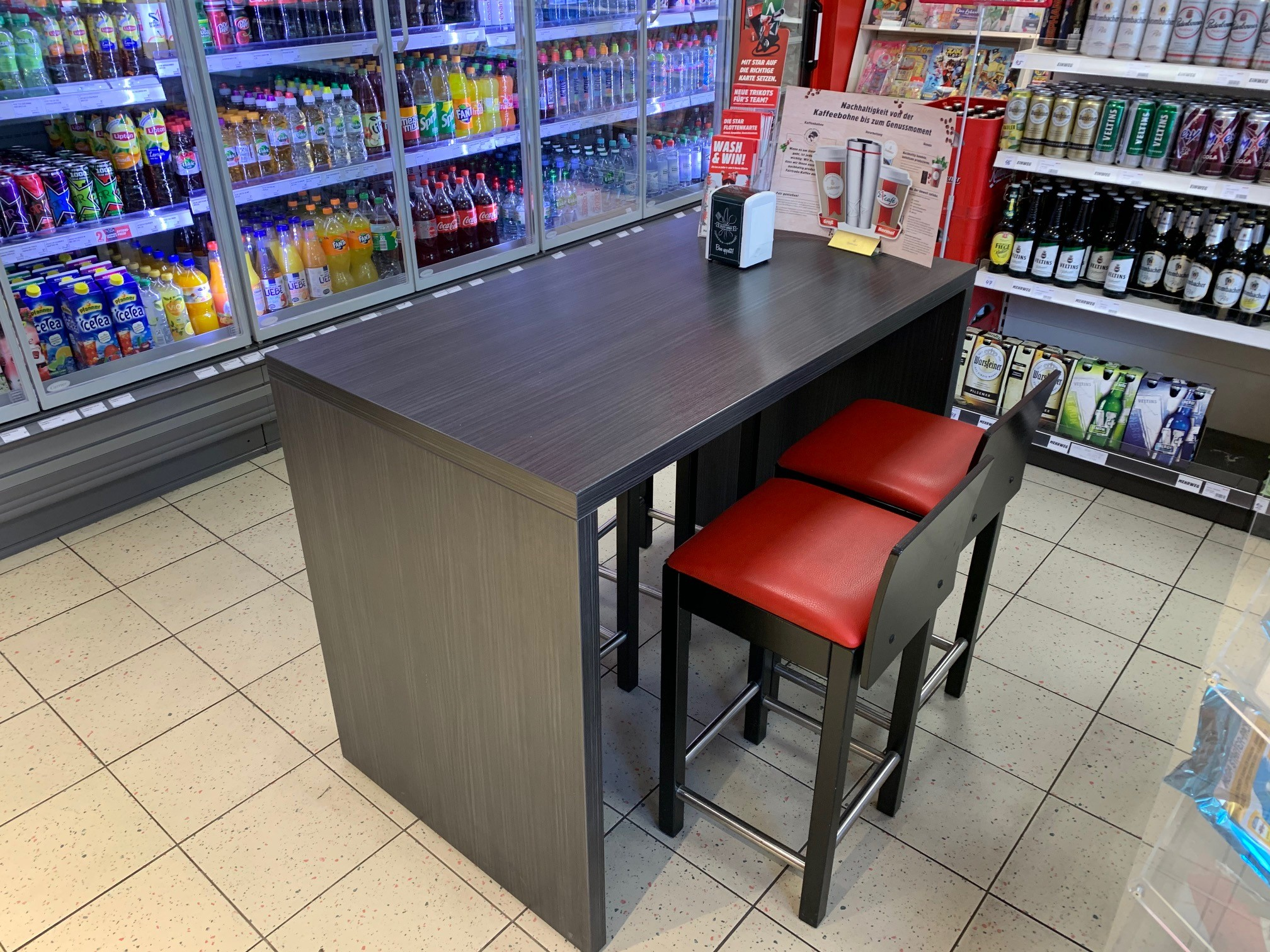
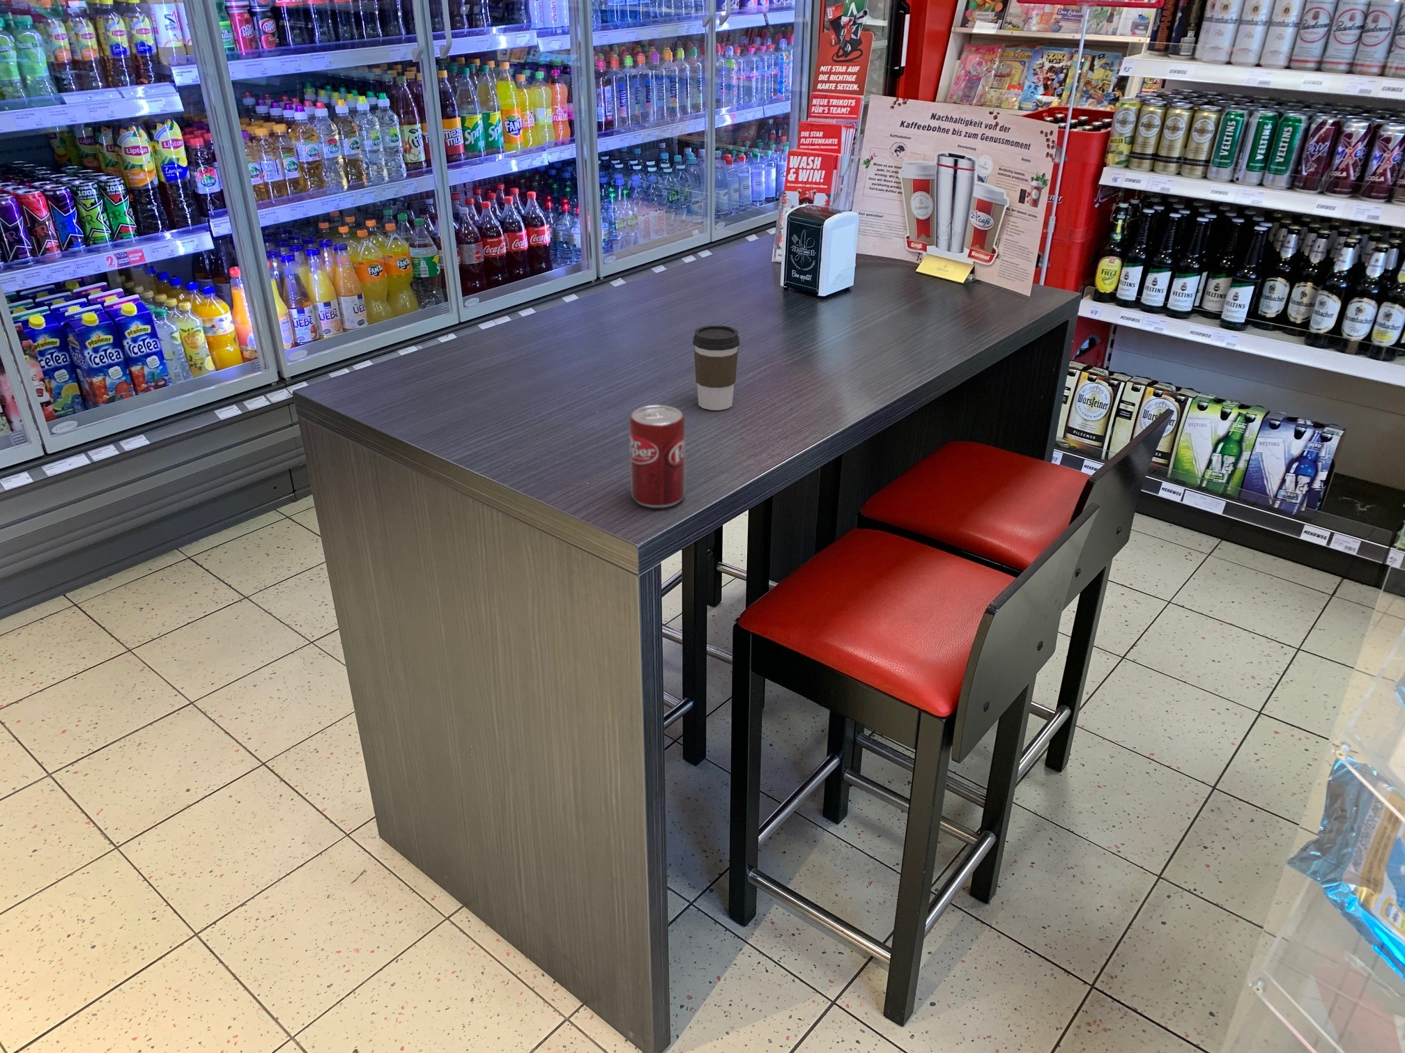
+ soda can [628,405,686,509]
+ coffee cup [693,325,740,410]
